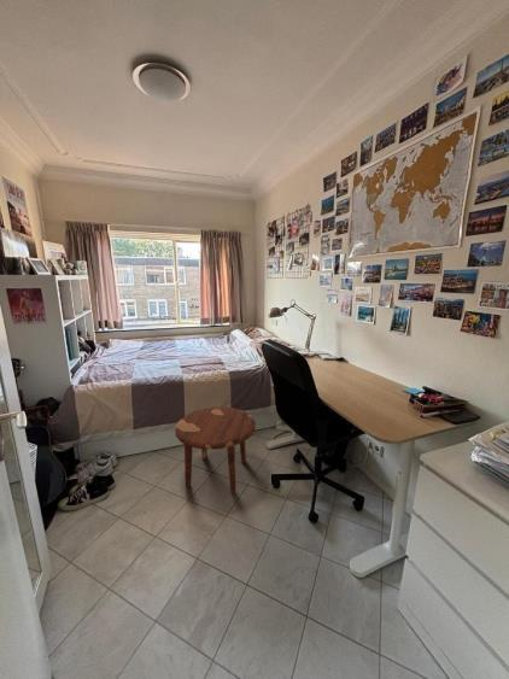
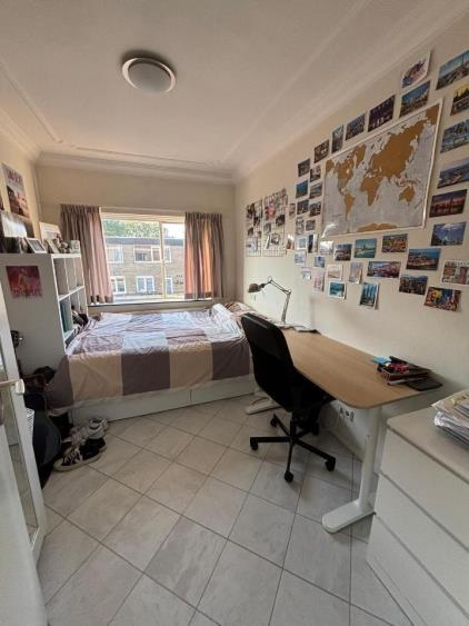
- side table [174,405,257,494]
